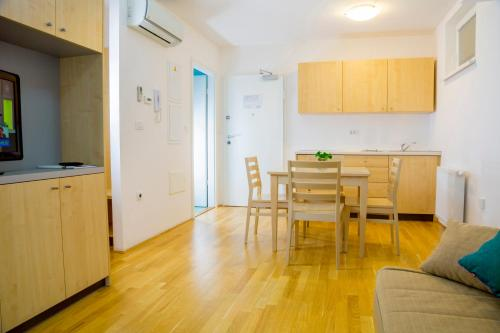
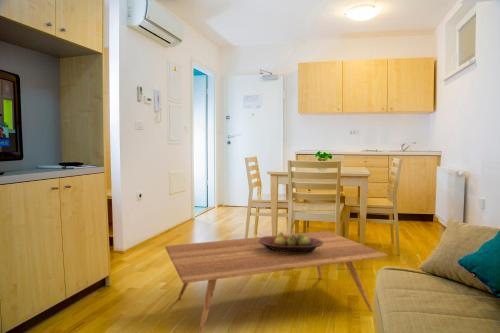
+ coffee table [164,230,388,333]
+ fruit bowl [259,231,323,253]
